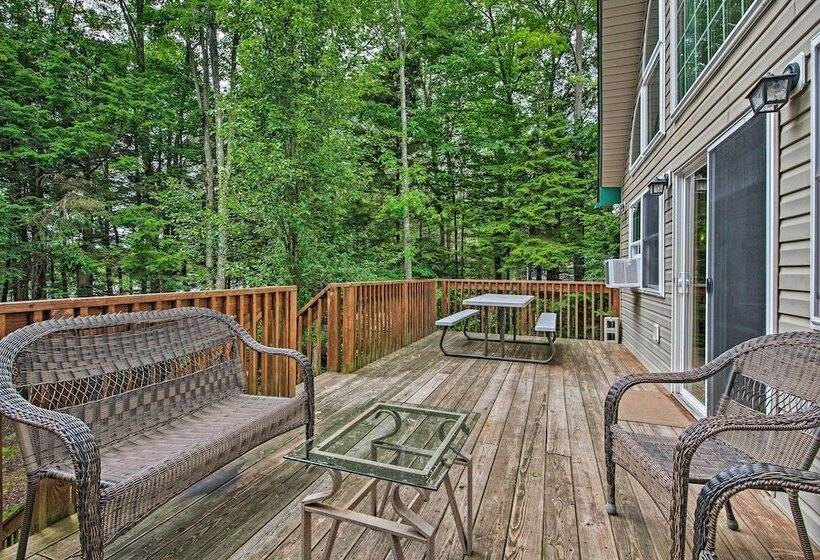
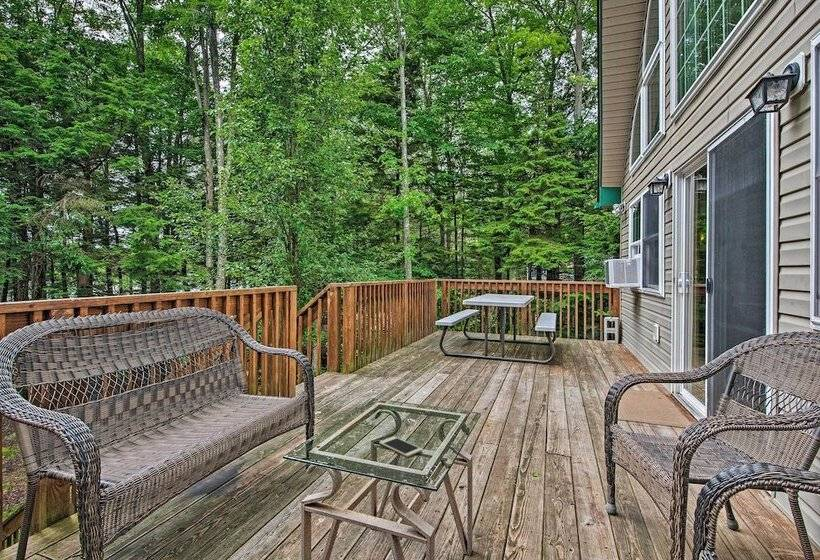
+ cell phone [378,436,423,458]
